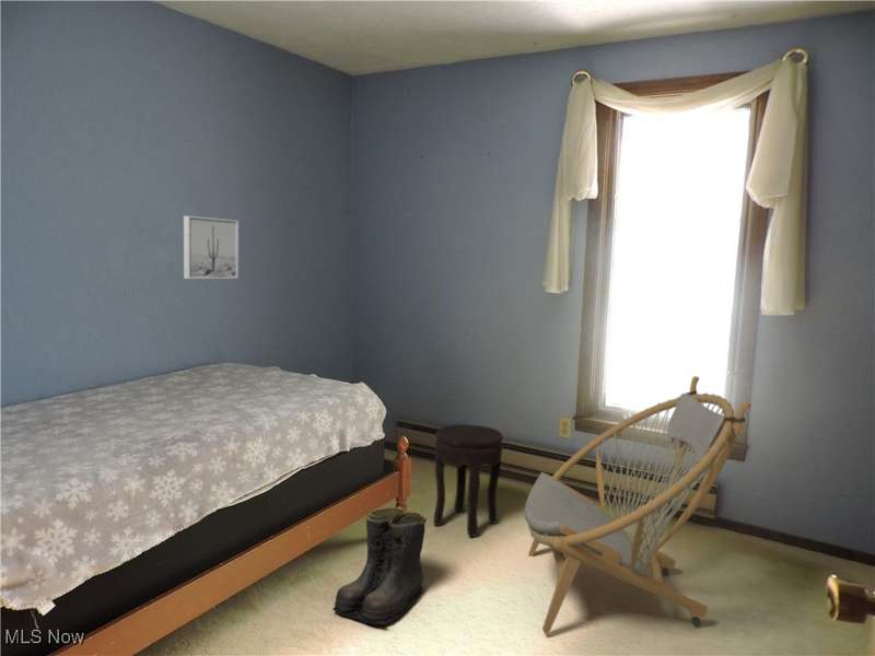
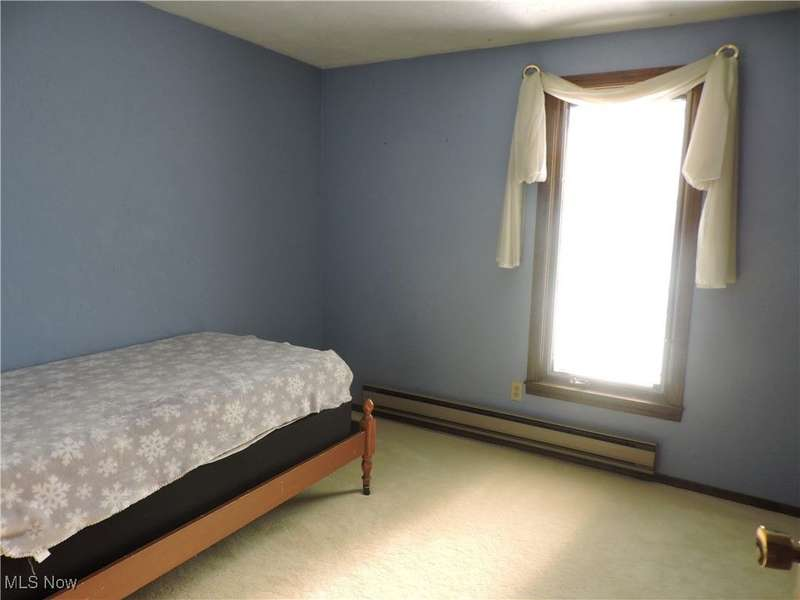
- wall art [183,214,240,280]
- side table [432,423,504,538]
- boots [331,506,428,625]
- armchair [523,375,752,635]
